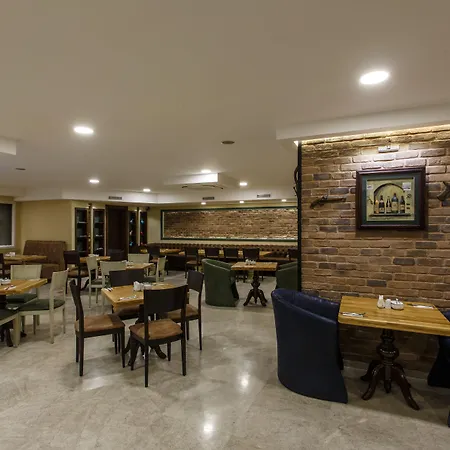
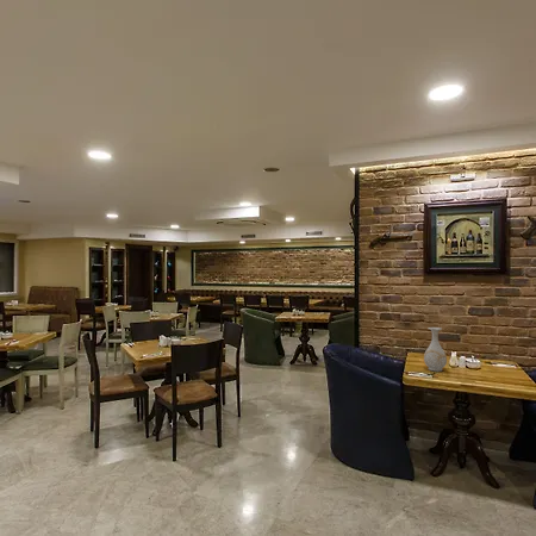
+ vase [423,326,448,373]
